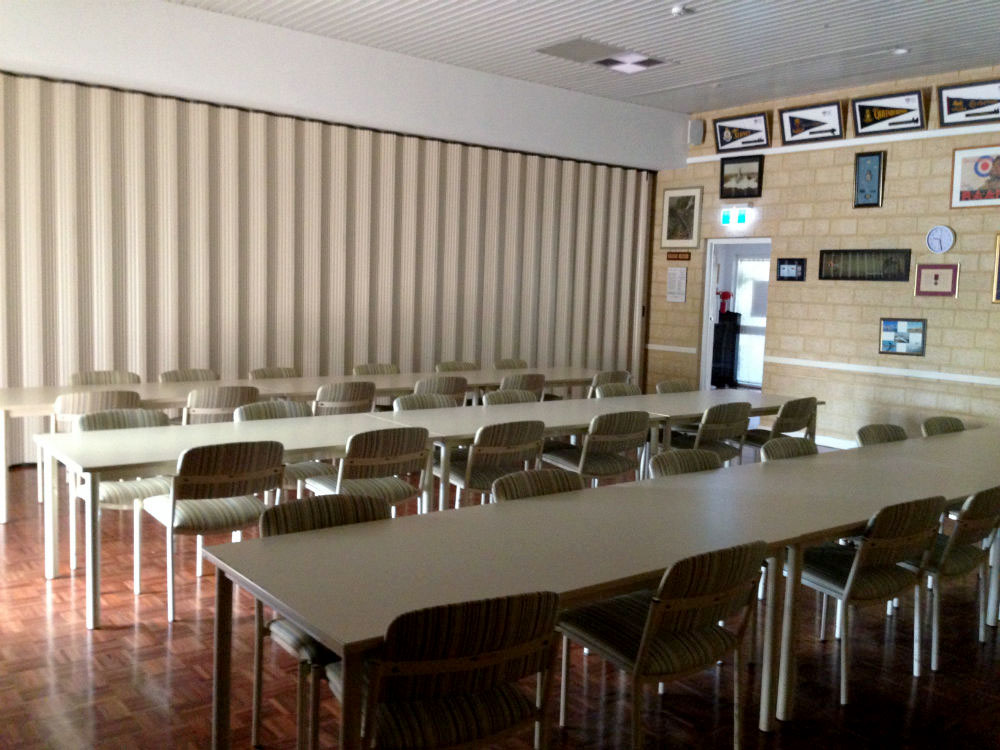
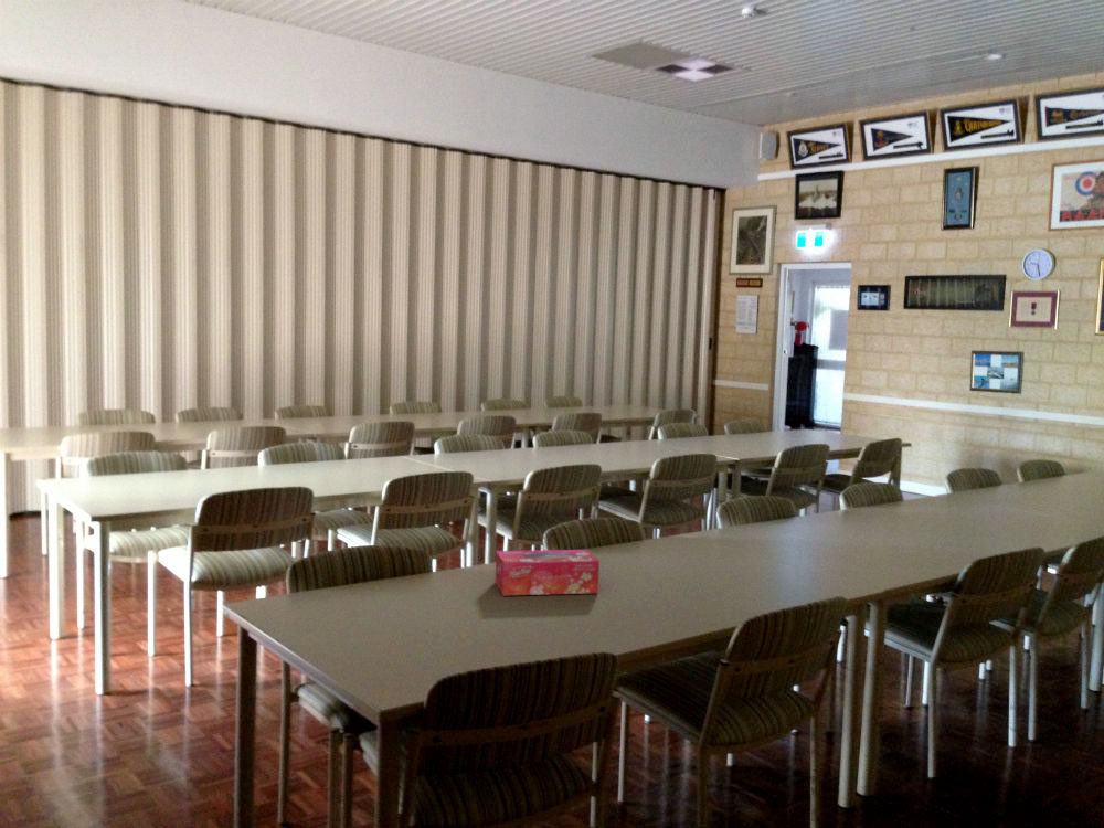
+ tissue box [495,549,601,596]
